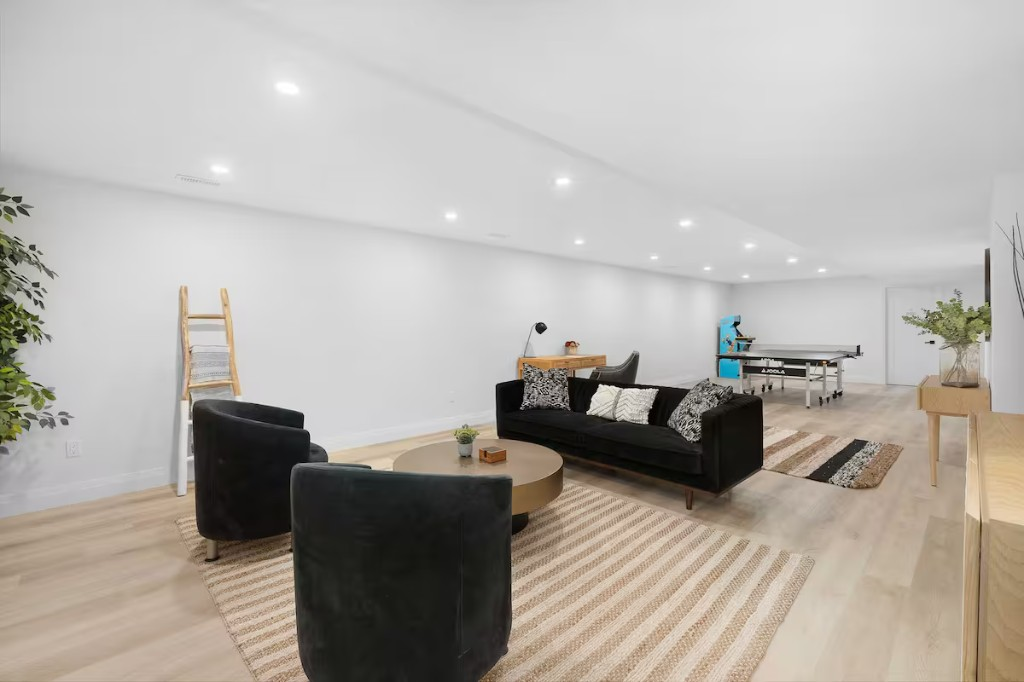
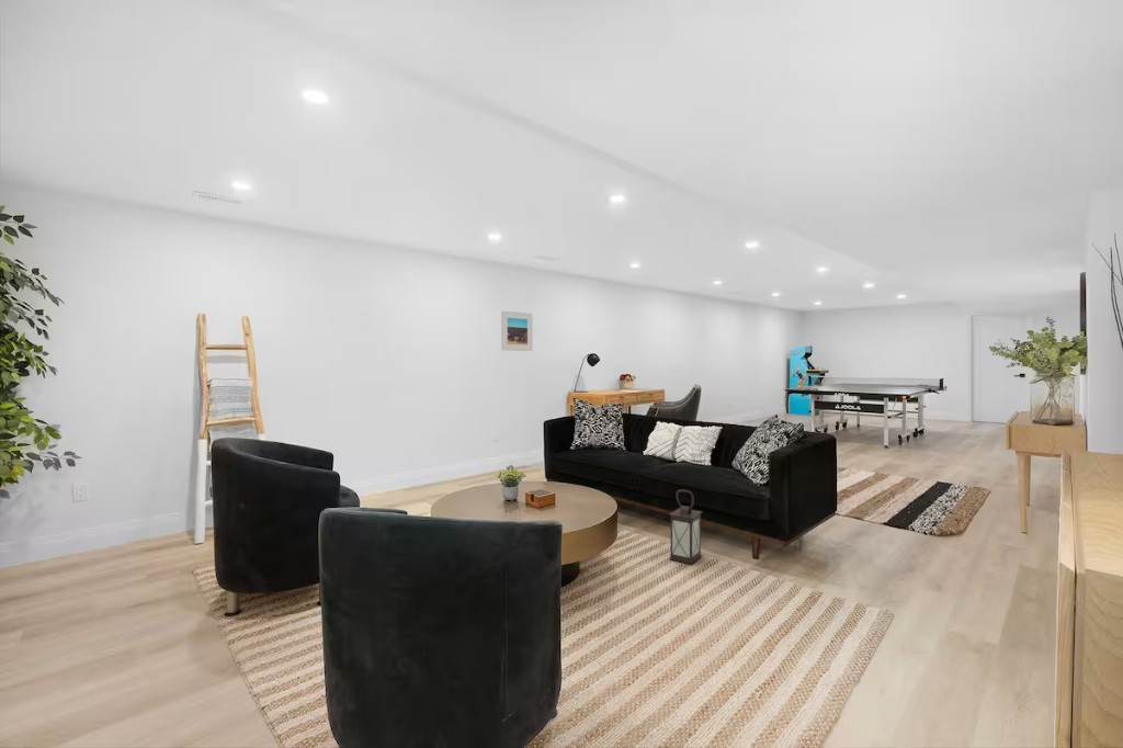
+ lantern [668,488,704,566]
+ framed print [500,309,533,352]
